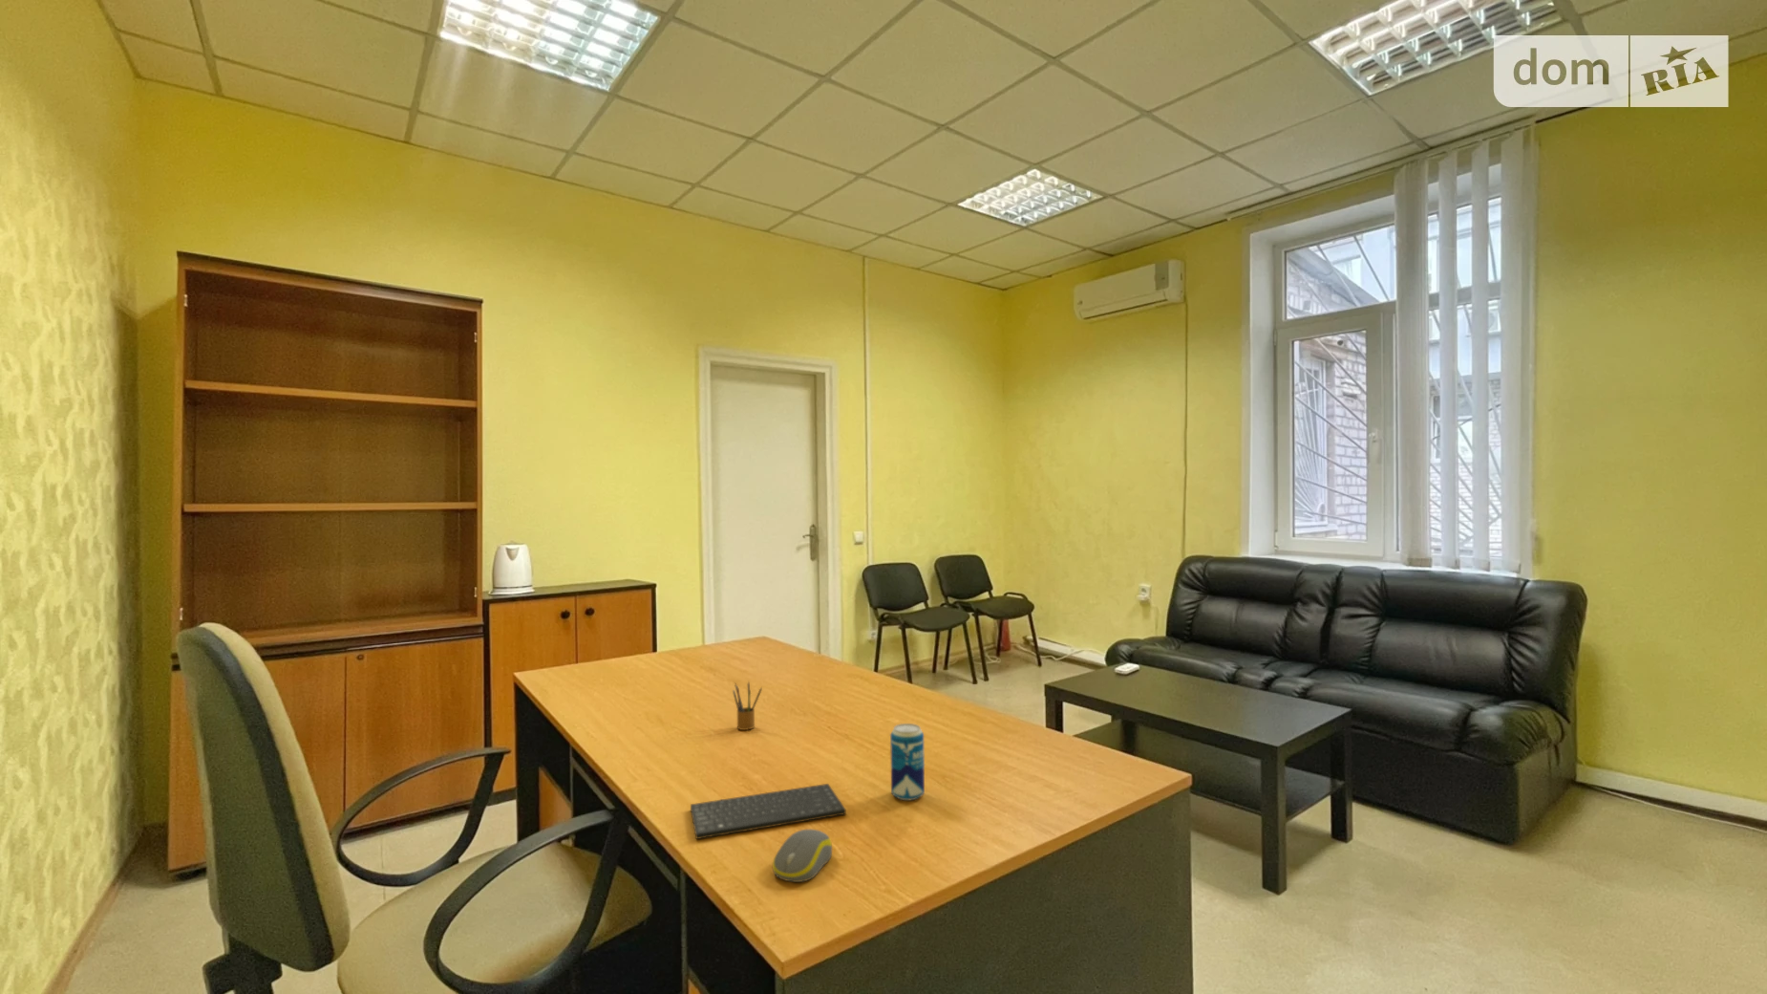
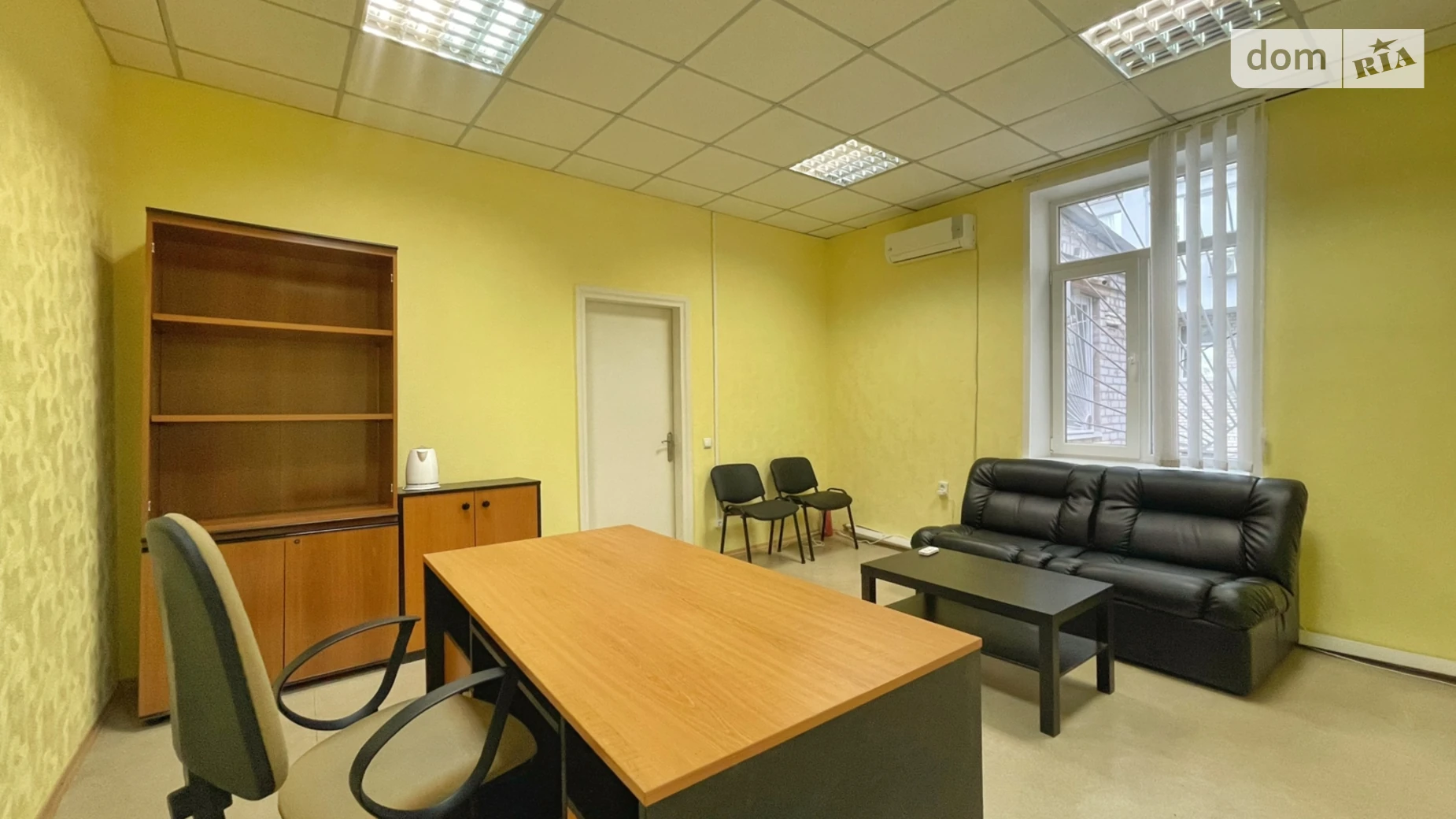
- computer mouse [772,829,833,884]
- beverage can [890,722,926,801]
- keyboard [689,783,847,840]
- pencil box [732,680,763,731]
